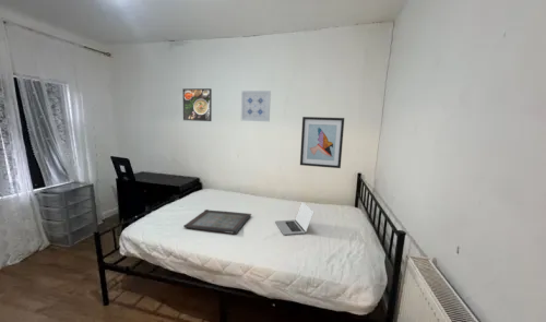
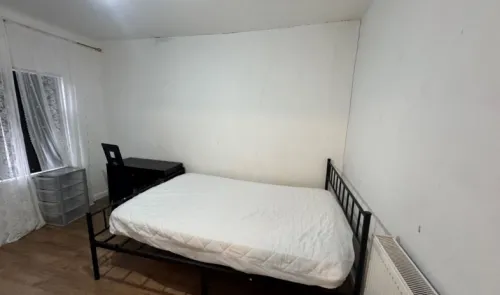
- laptop [274,201,316,236]
- wall art [240,90,272,122]
- serving tray [182,208,252,235]
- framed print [181,87,213,122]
- wall art [299,116,345,169]
